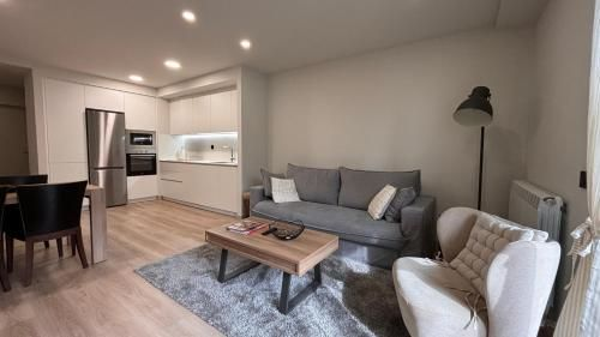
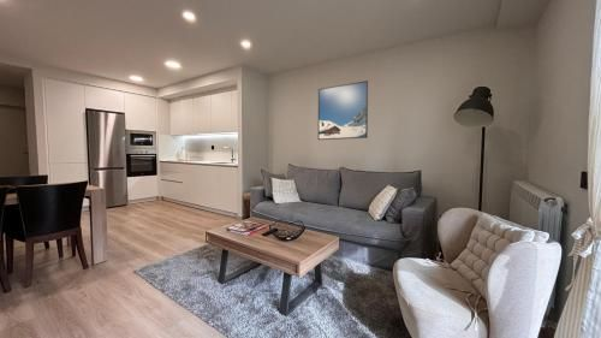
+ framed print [317,79,369,141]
